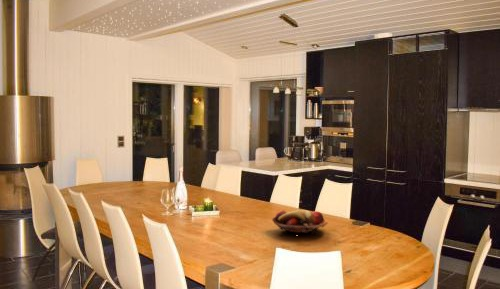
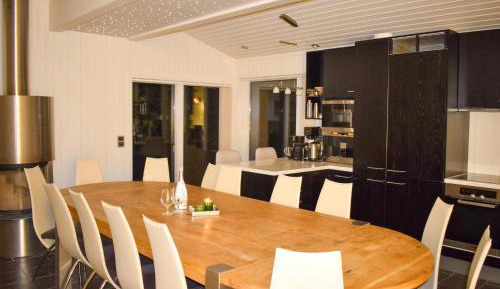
- fruit basket [271,209,329,237]
